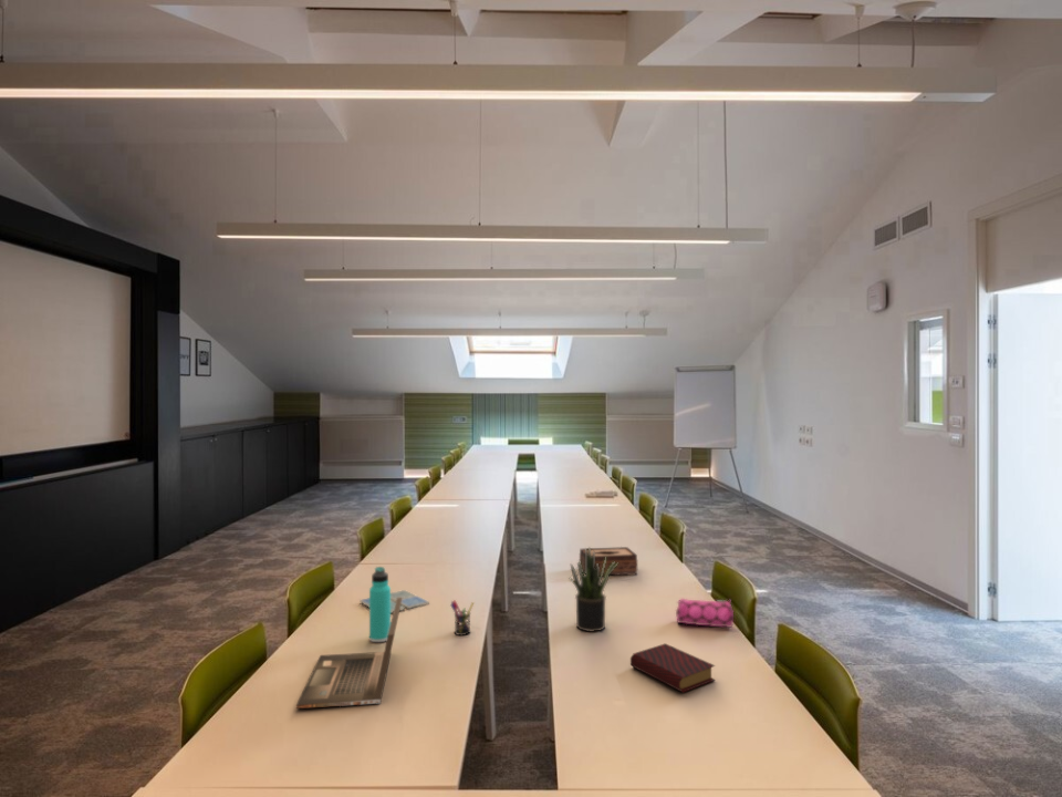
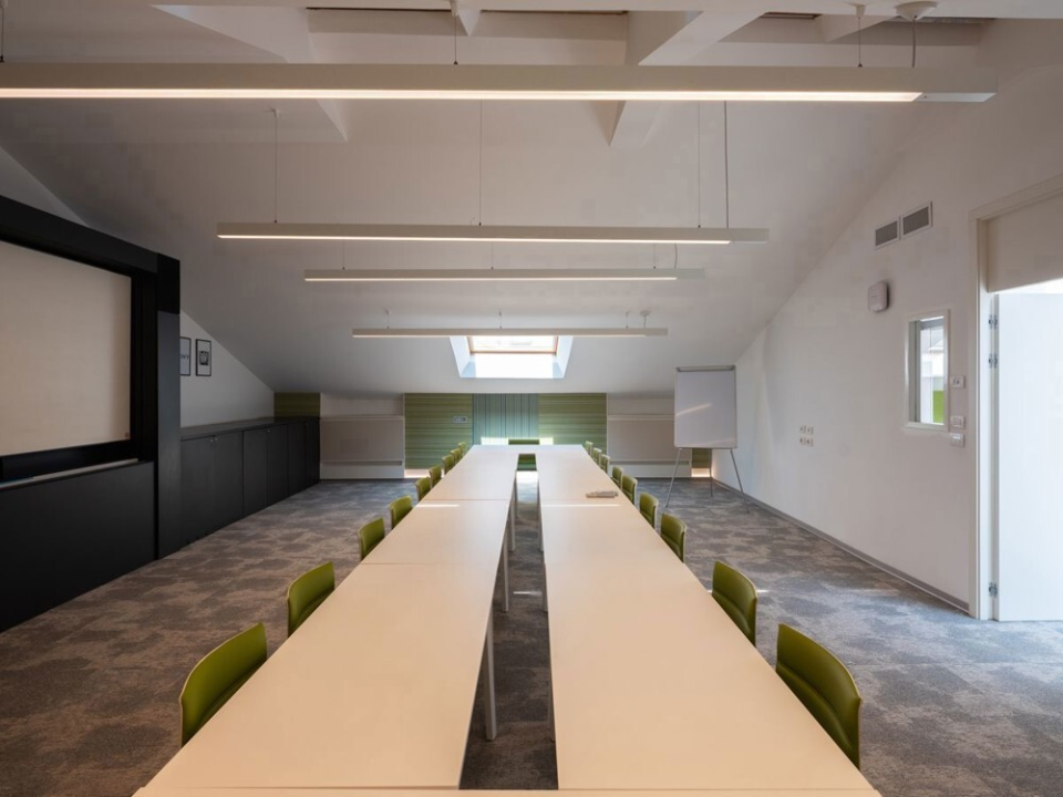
- drink coaster [358,589,430,614]
- thermos bottle [368,566,392,643]
- potted plant [568,546,618,633]
- tissue box [579,546,638,577]
- book [629,642,717,694]
- pen holder [449,599,475,636]
- pencil case [675,598,735,629]
- laptop [295,597,403,710]
